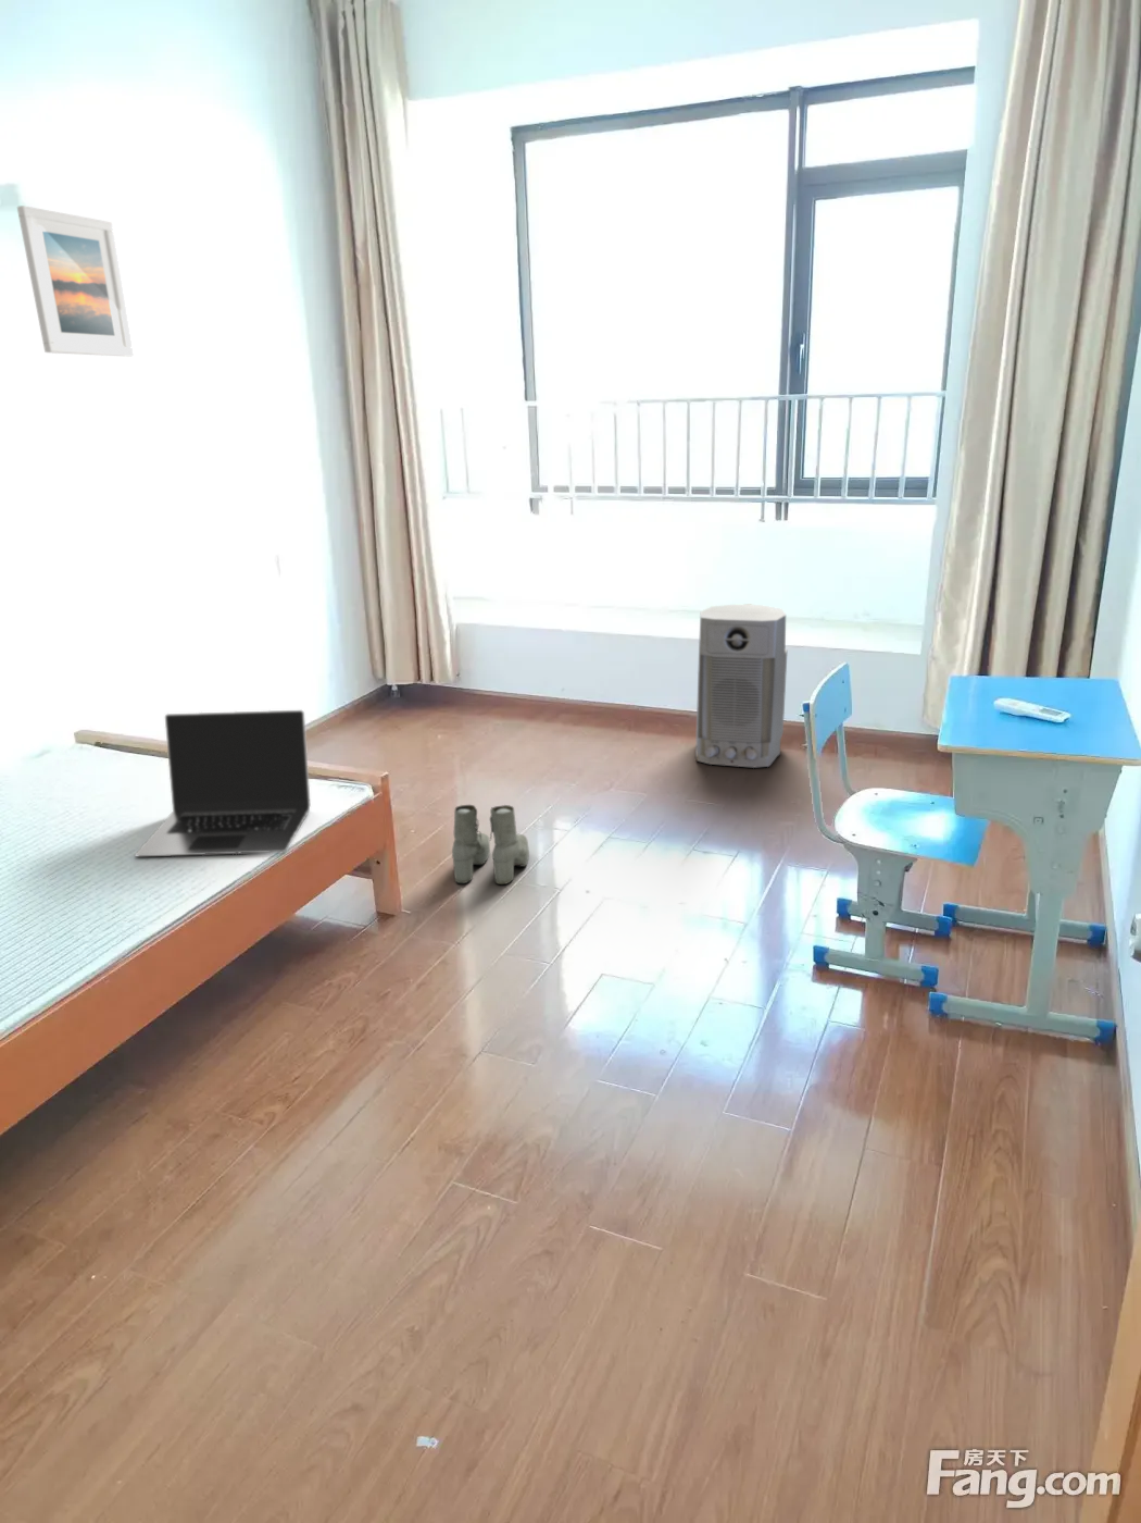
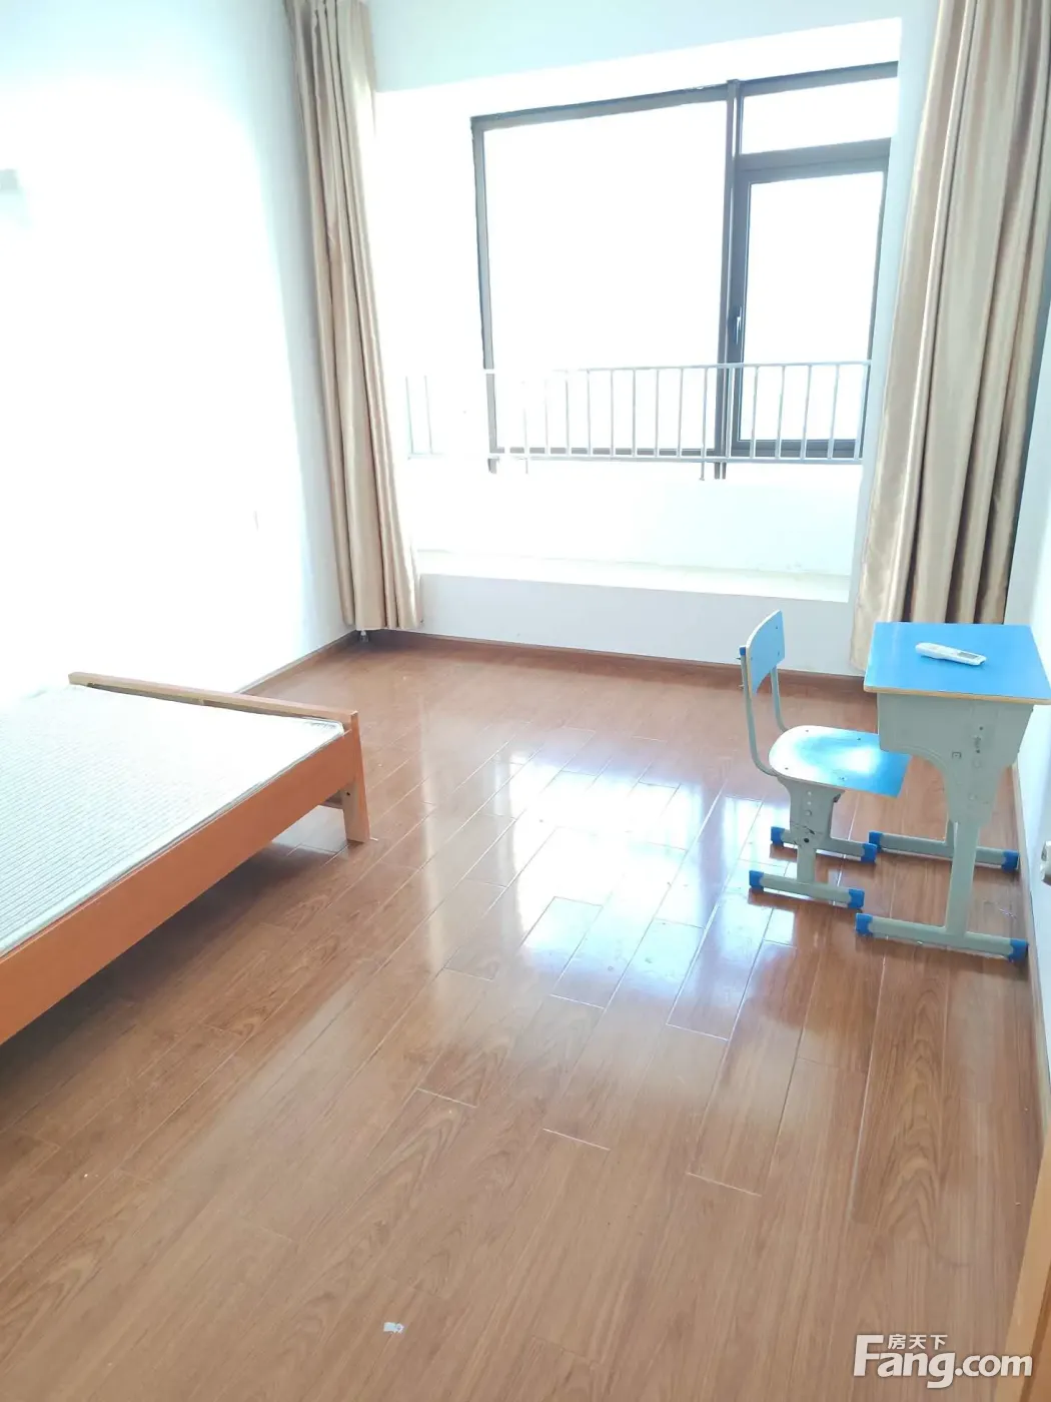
- boots [451,803,530,885]
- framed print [17,205,134,357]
- laptop [134,709,312,857]
- air purifier [694,603,787,769]
